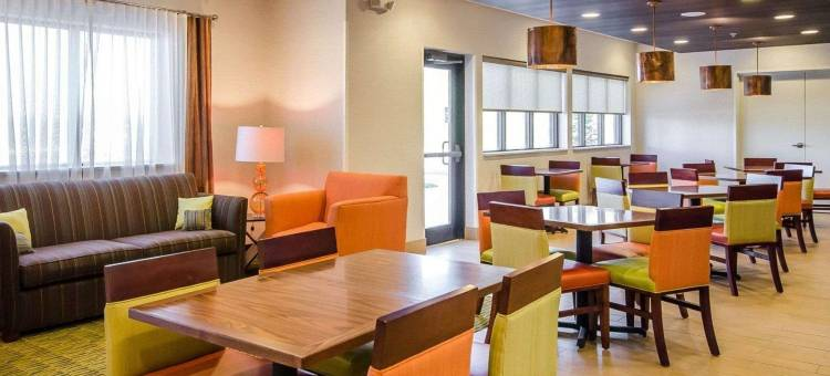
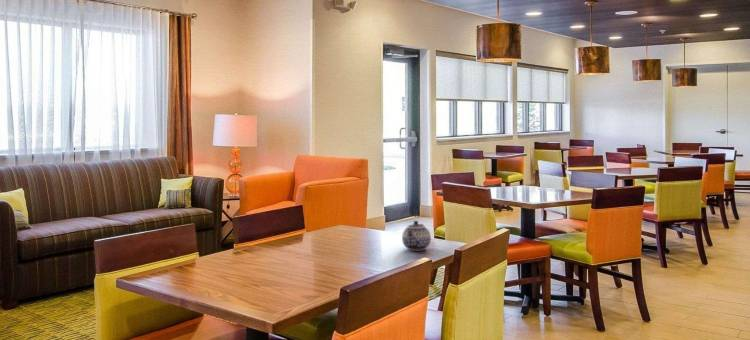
+ teapot [401,220,432,252]
